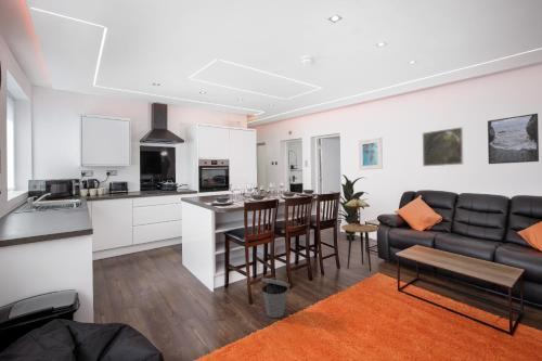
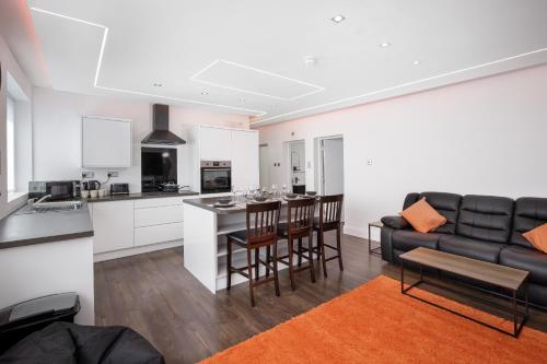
- side table [340,223,379,272]
- indoor plant [331,173,370,242]
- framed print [422,126,464,167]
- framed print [487,113,540,165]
- trash can [260,276,292,319]
- table lamp [345,196,371,227]
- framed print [358,137,384,171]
